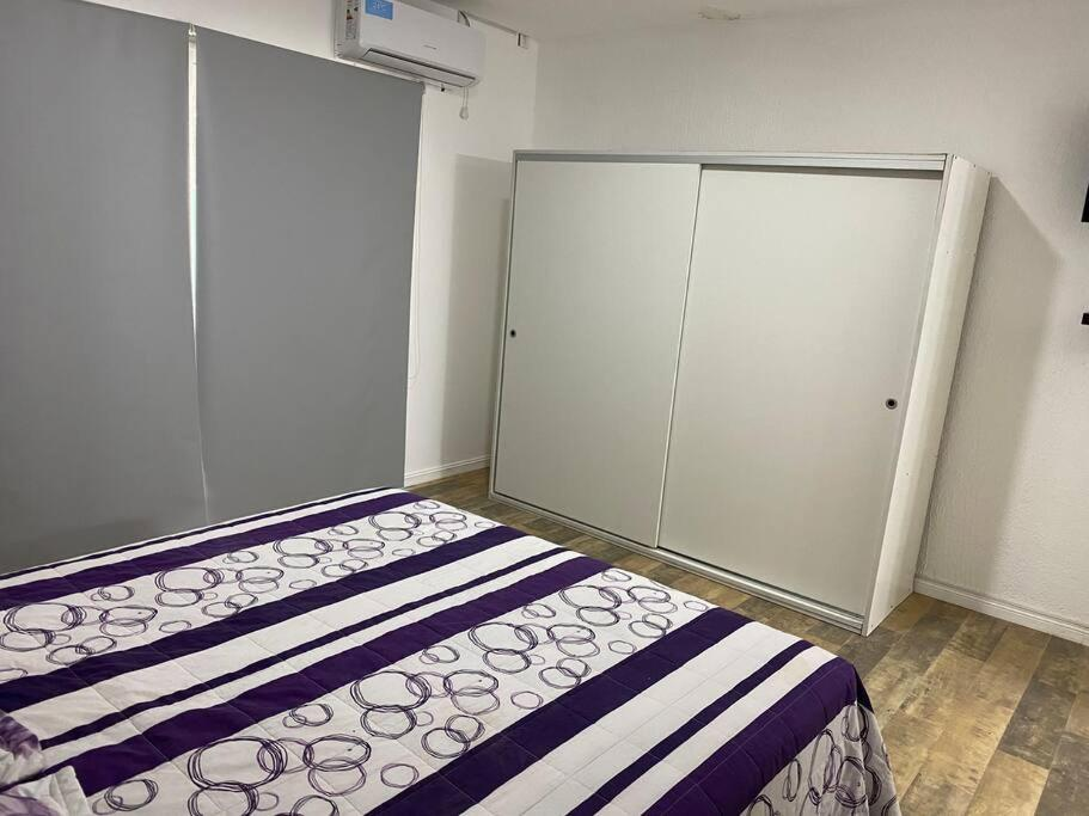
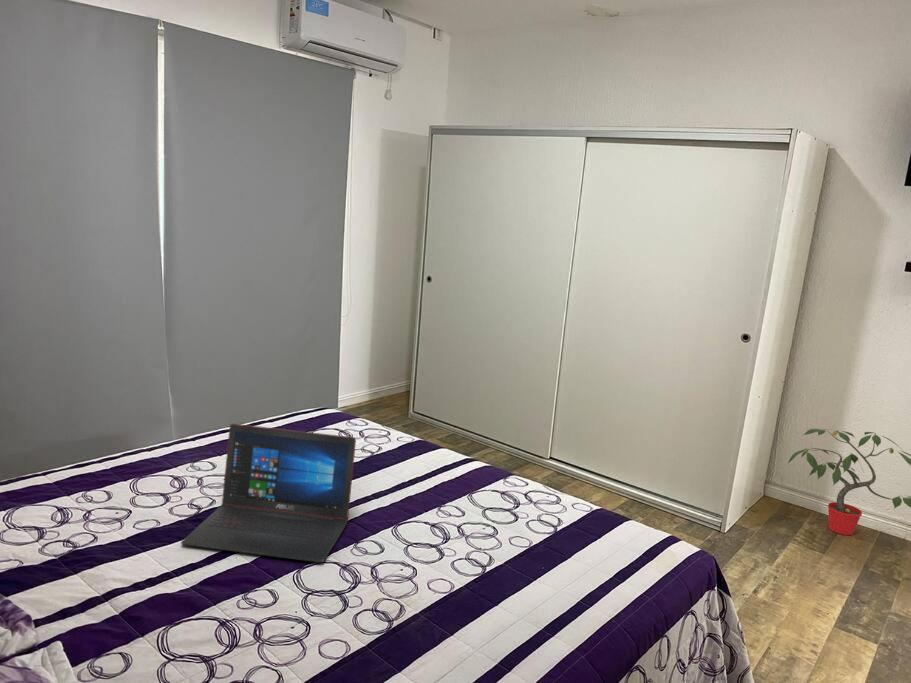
+ potted plant [787,427,911,536]
+ laptop [180,423,357,563]
